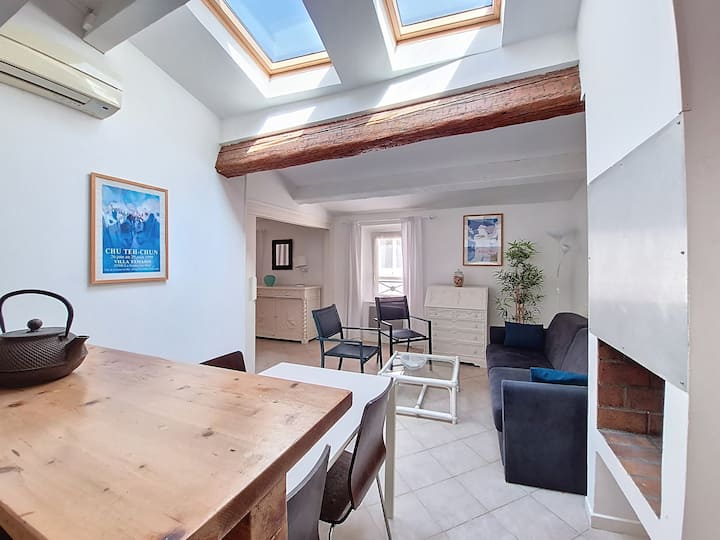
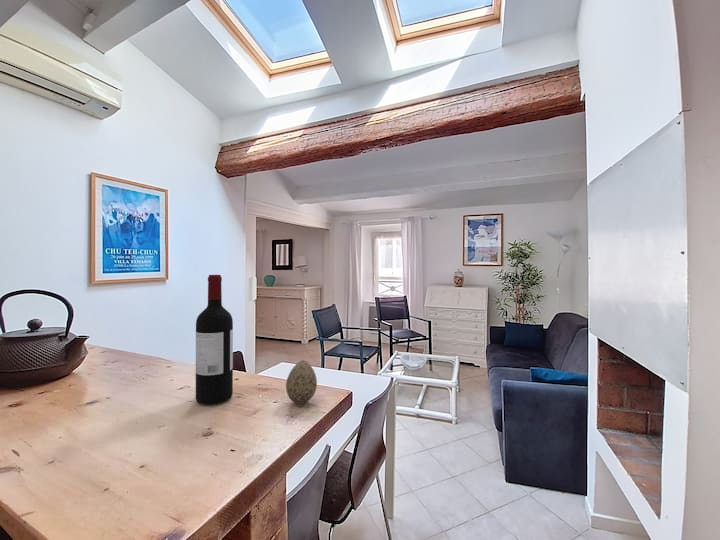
+ wine bottle [195,274,234,406]
+ decorative egg [285,359,318,405]
